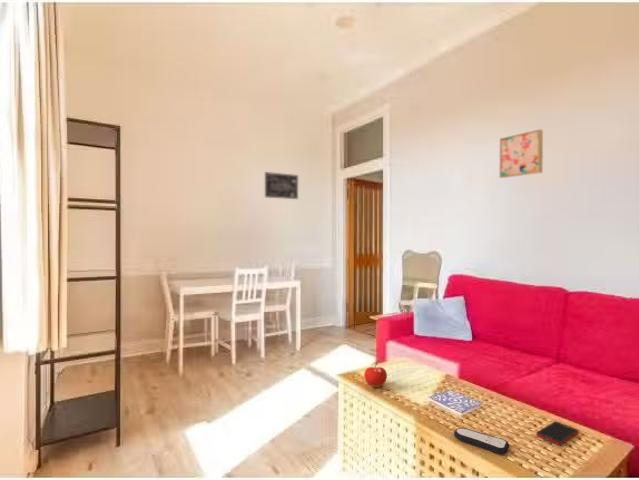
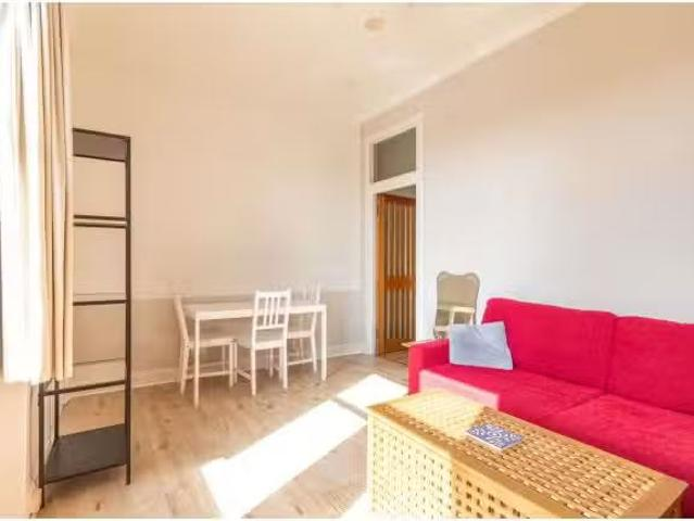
- cell phone [535,421,579,446]
- wall art [264,171,299,200]
- remote control [453,427,510,455]
- wall art [499,128,544,179]
- fruit [363,363,388,388]
